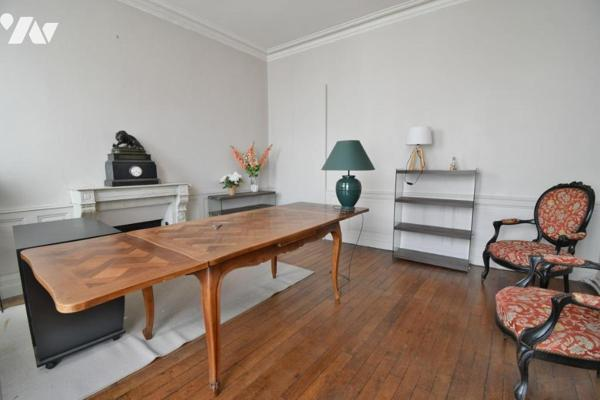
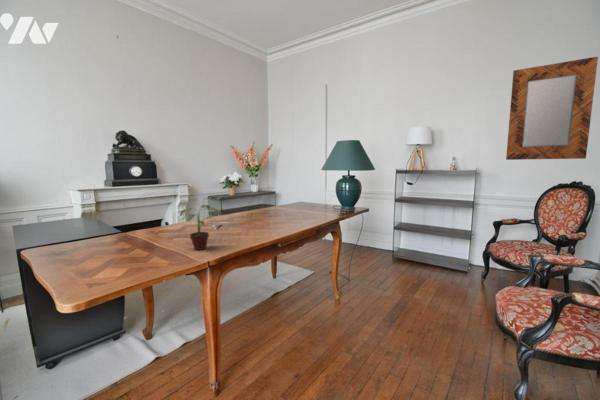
+ home mirror [505,56,599,161]
+ potted plant [179,204,223,251]
